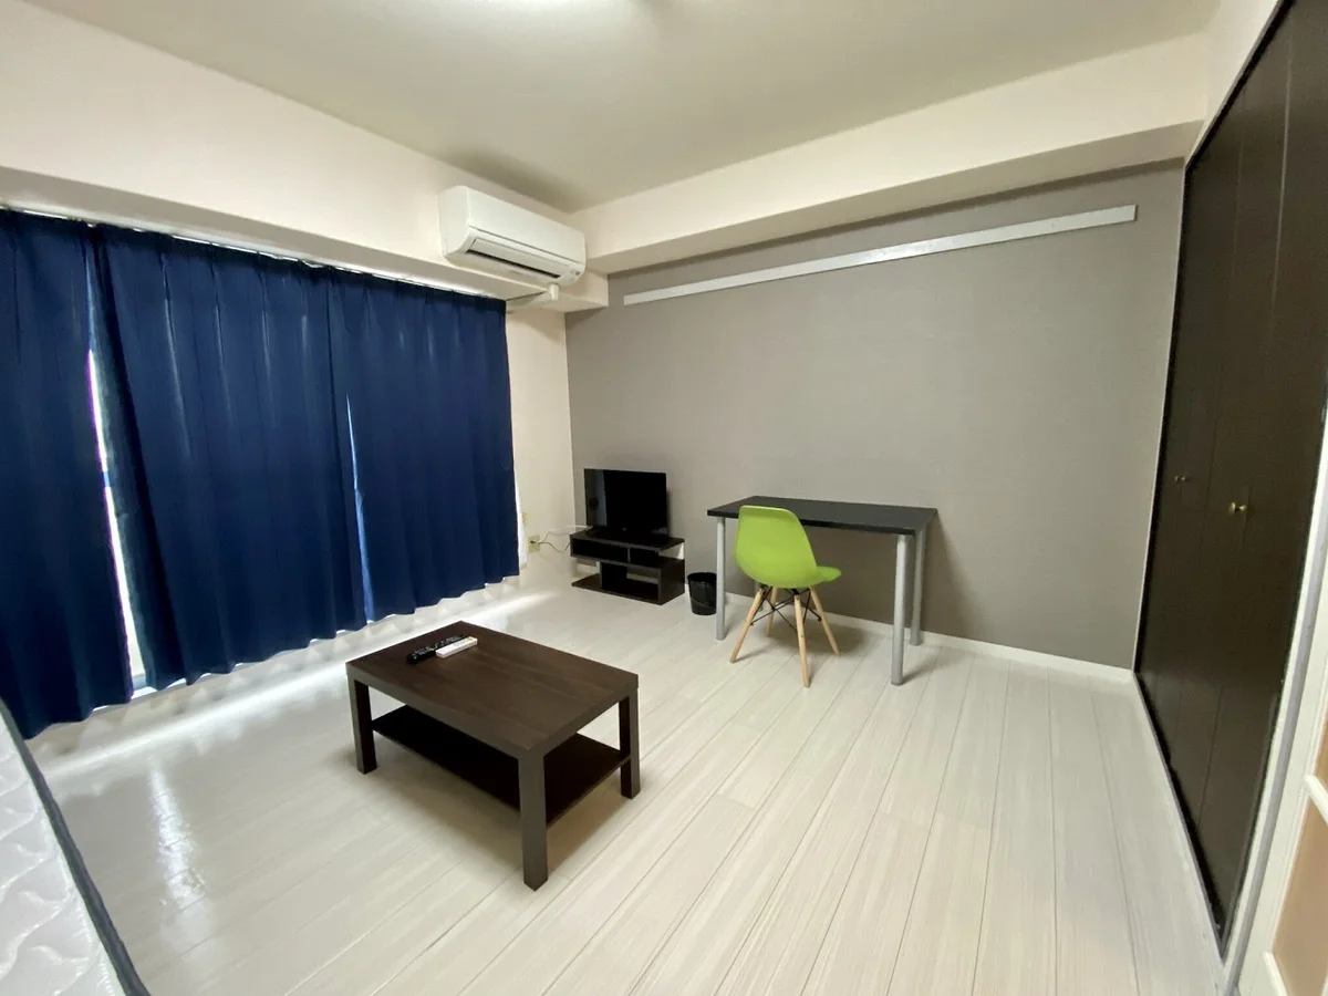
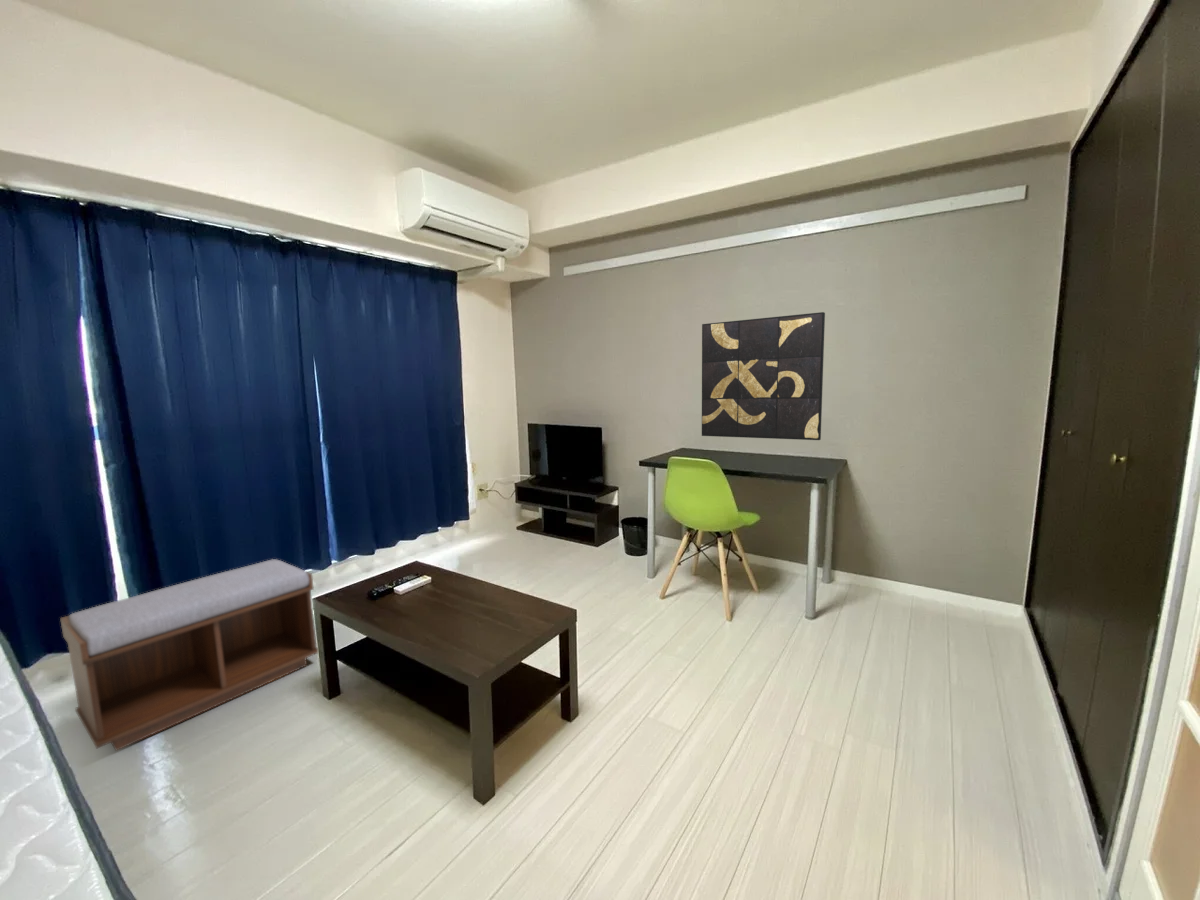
+ bench [59,558,319,752]
+ wall art [701,311,826,441]
